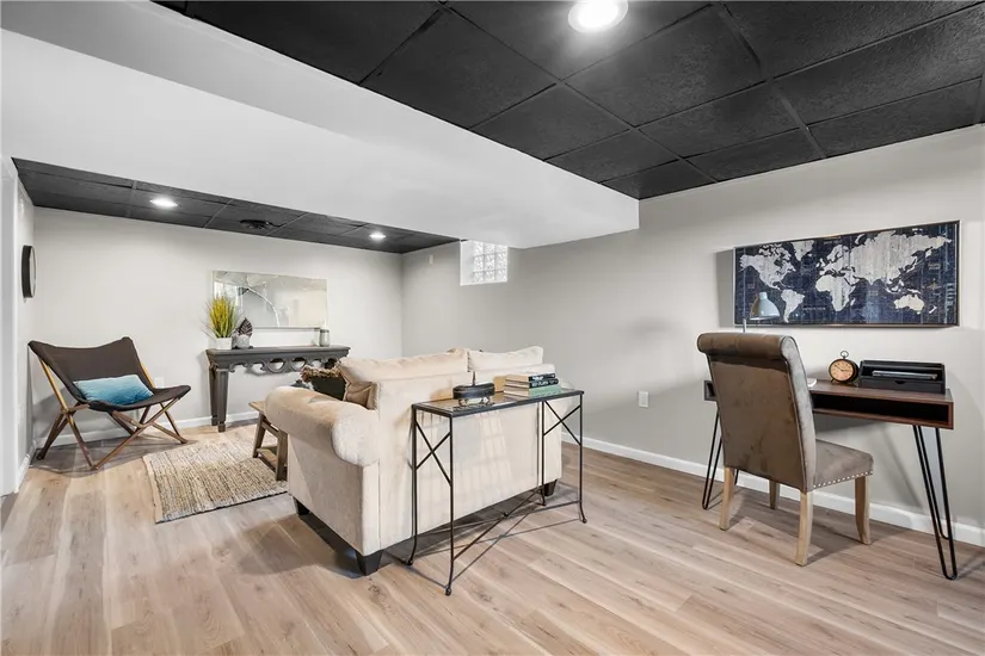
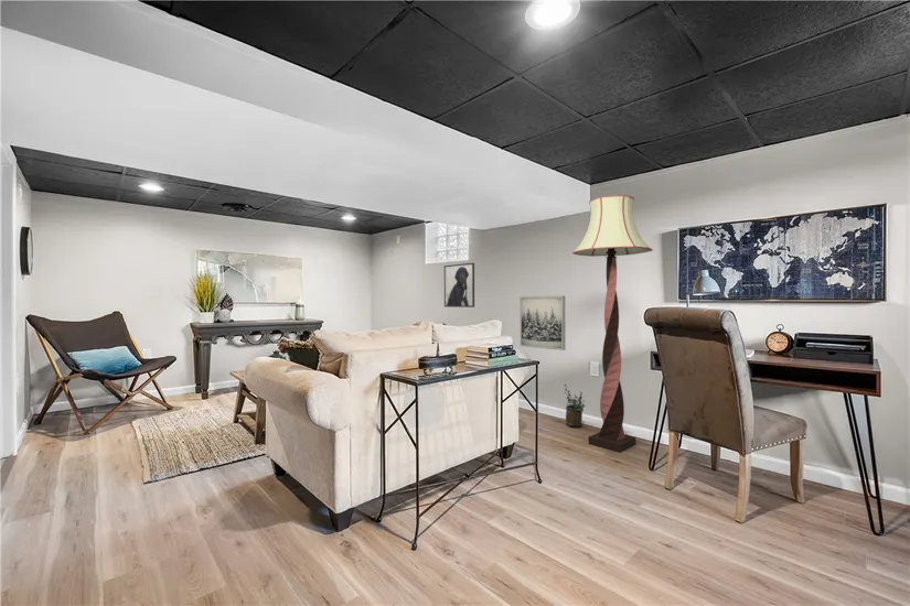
+ wall art [518,295,567,351]
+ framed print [443,262,475,309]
+ potted plant [563,383,586,429]
+ floor lamp [571,194,654,453]
